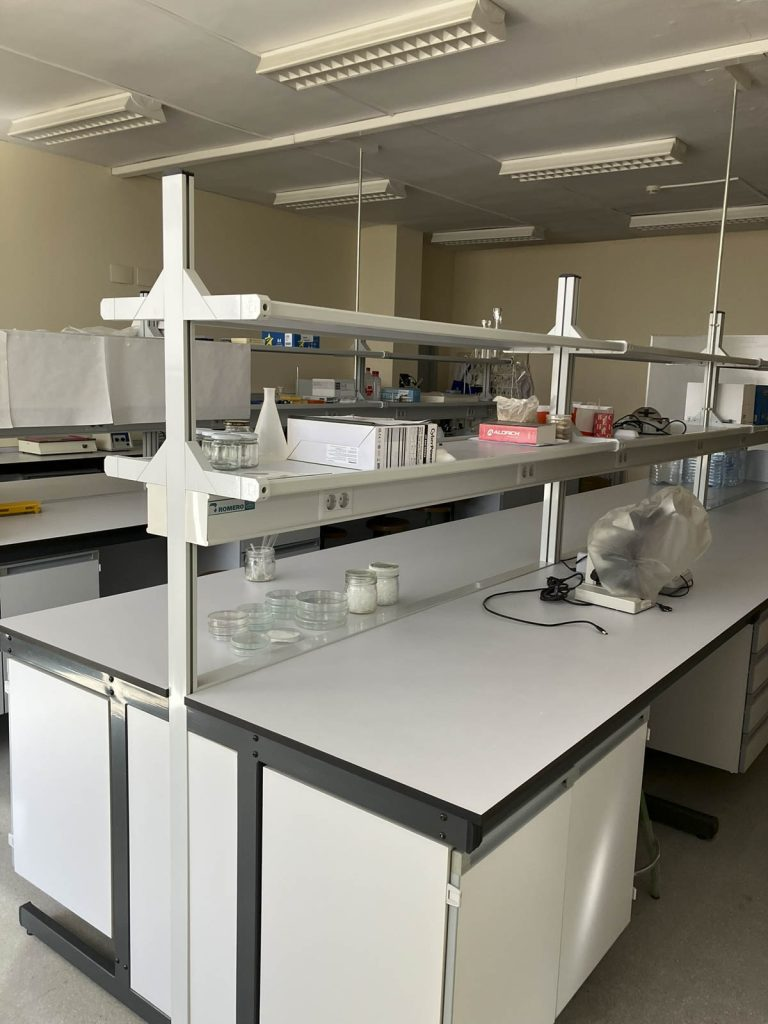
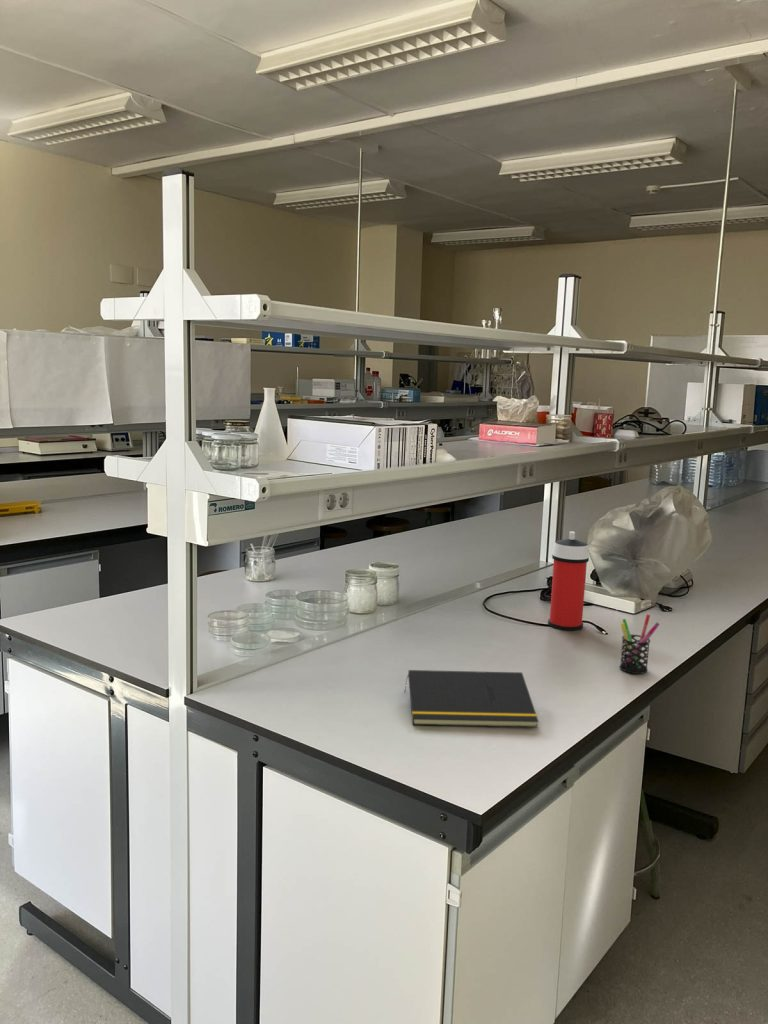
+ notepad [403,669,539,728]
+ pen holder [619,613,660,675]
+ spray can [547,531,590,631]
